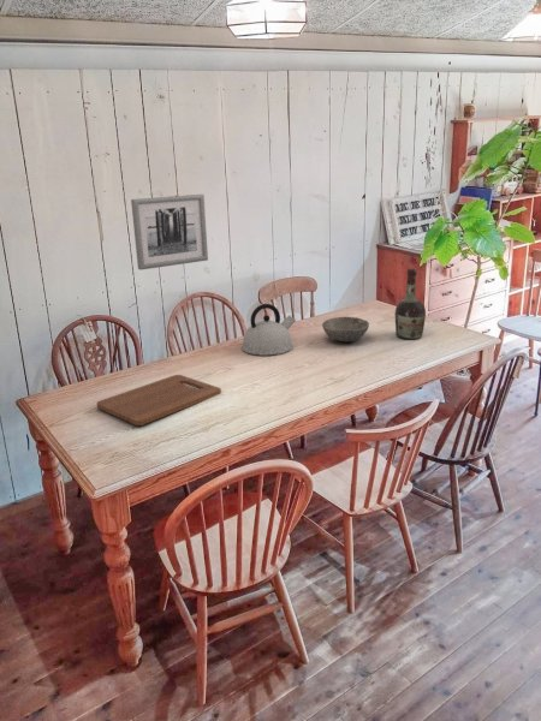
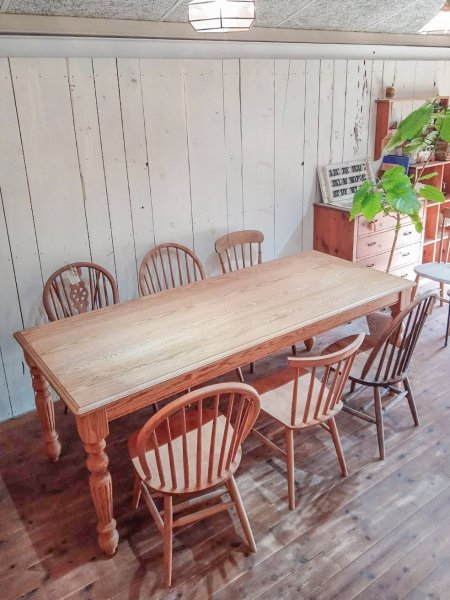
- kettle [240,303,297,357]
- bowl [321,316,370,342]
- cutting board [95,374,222,427]
- cognac bottle [393,268,427,340]
- wall art [130,193,209,270]
